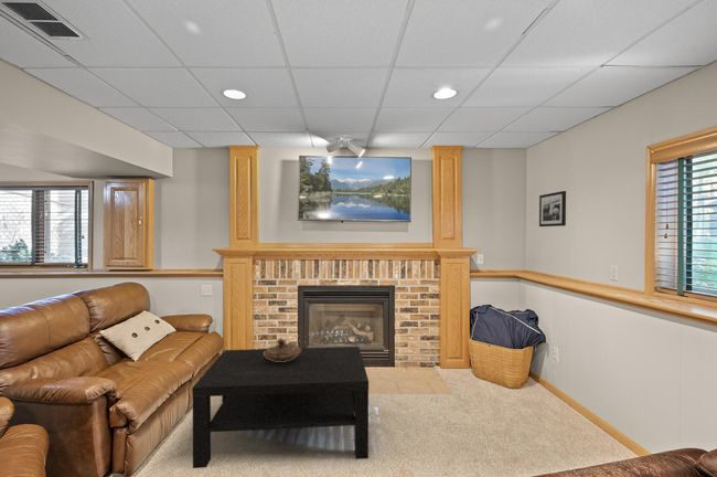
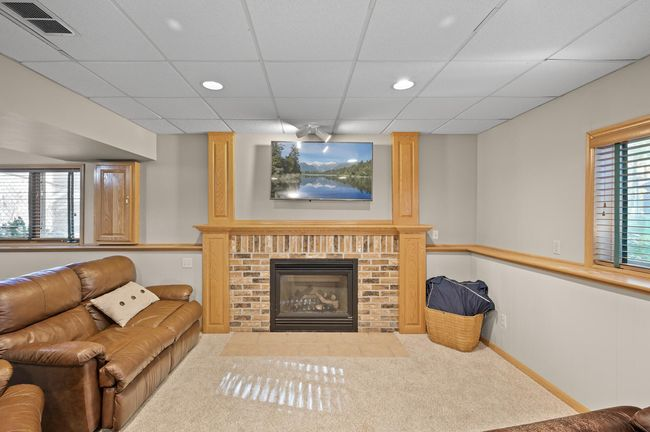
- coffee table [191,346,370,469]
- picture frame [538,190,567,227]
- decorative bowl [264,338,301,362]
